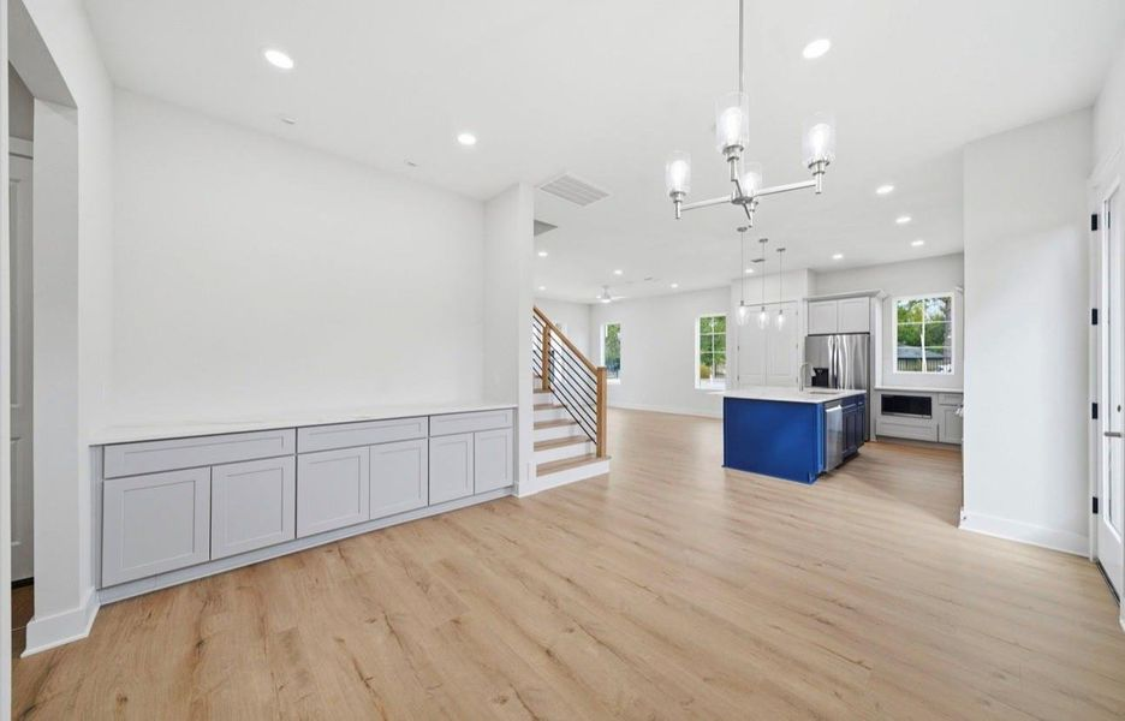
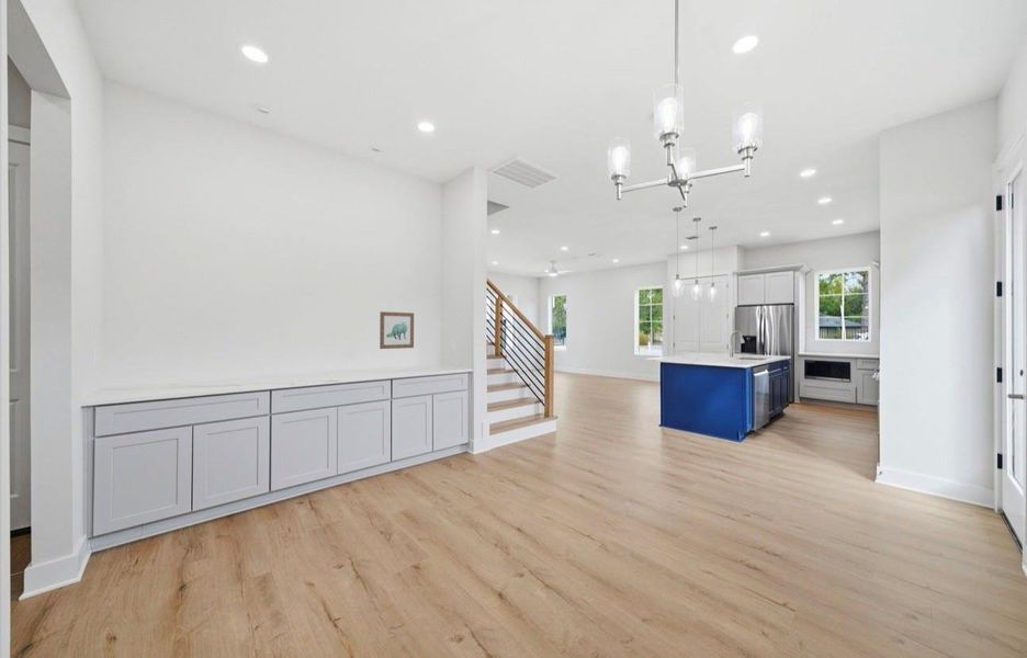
+ wall art [379,310,415,350]
